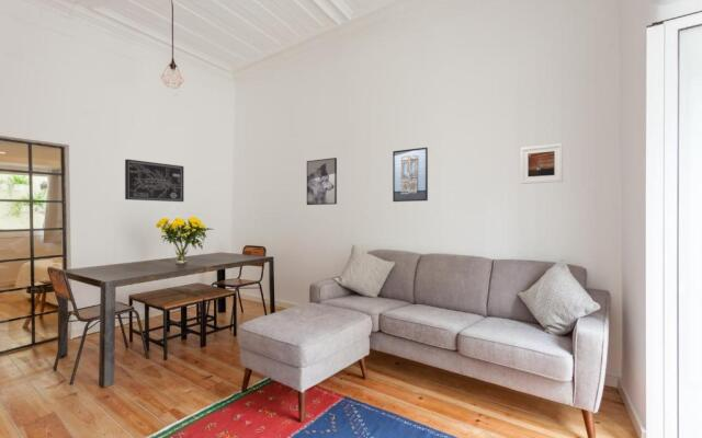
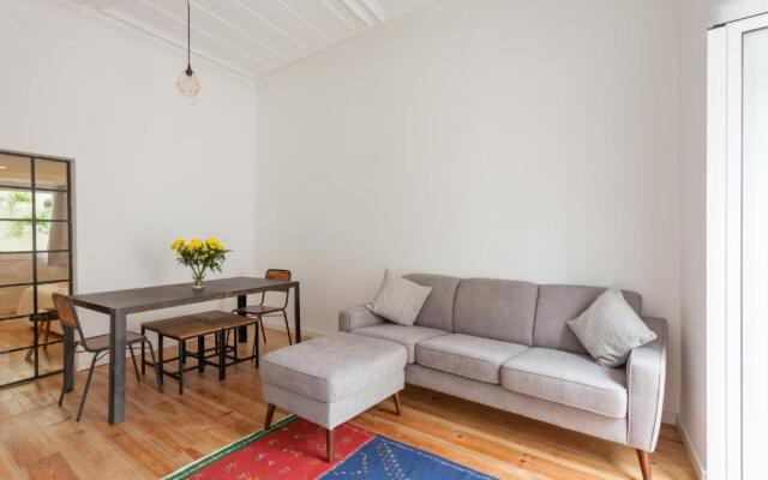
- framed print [520,142,564,185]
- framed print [392,147,429,203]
- wall art [124,158,184,203]
- wall art [306,157,338,206]
